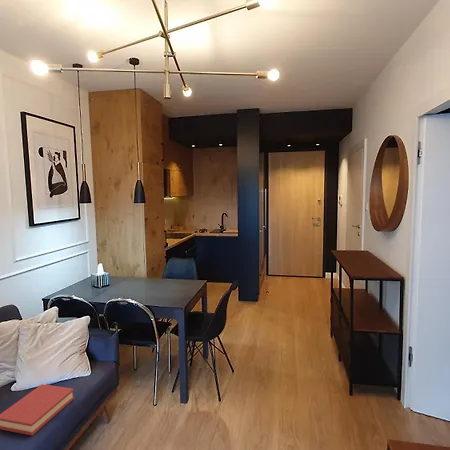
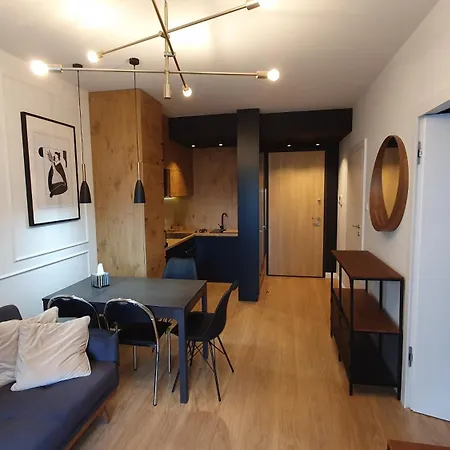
- hardback book [0,383,75,436]
